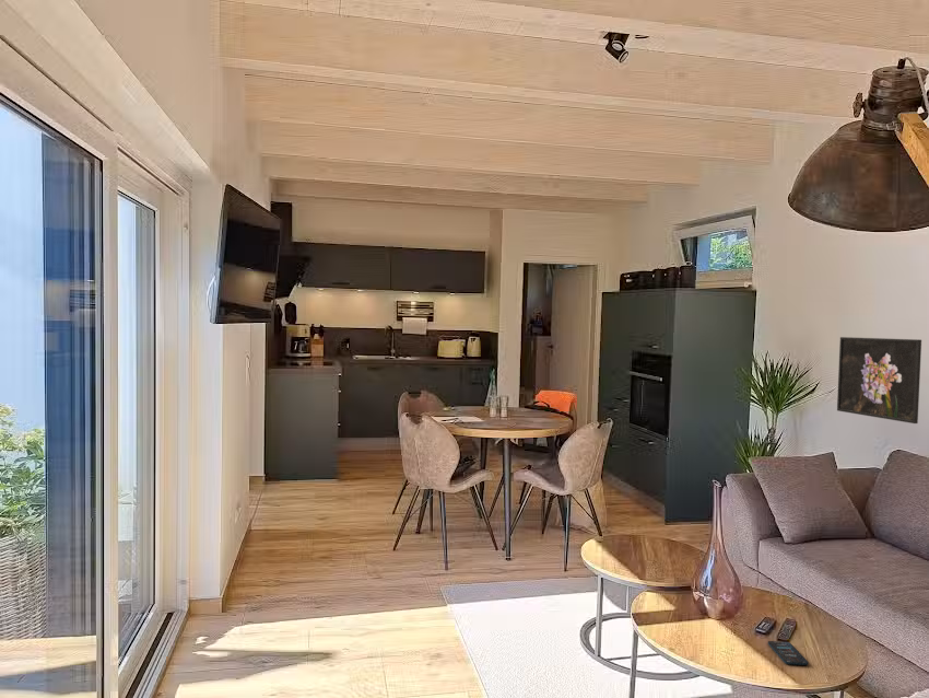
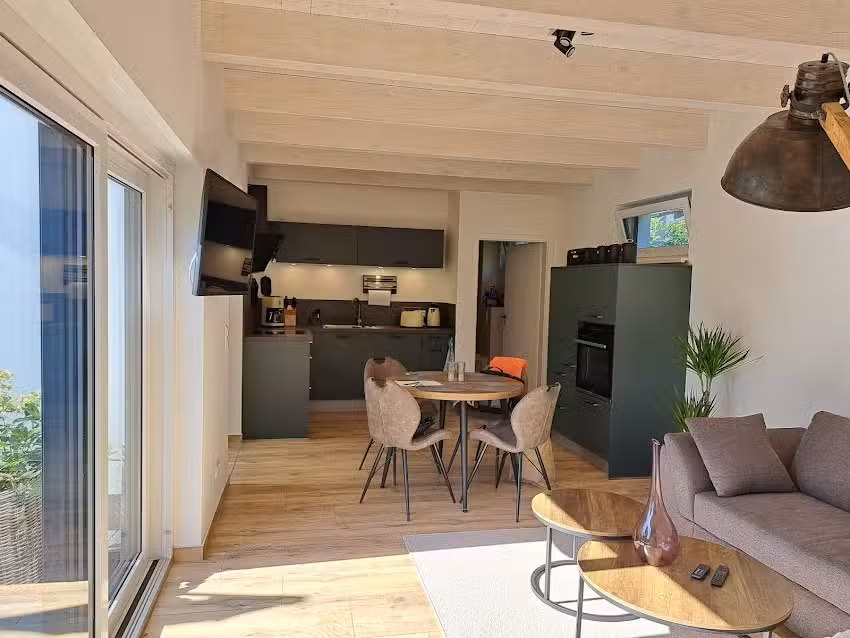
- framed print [836,336,922,424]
- smartphone [767,640,810,666]
